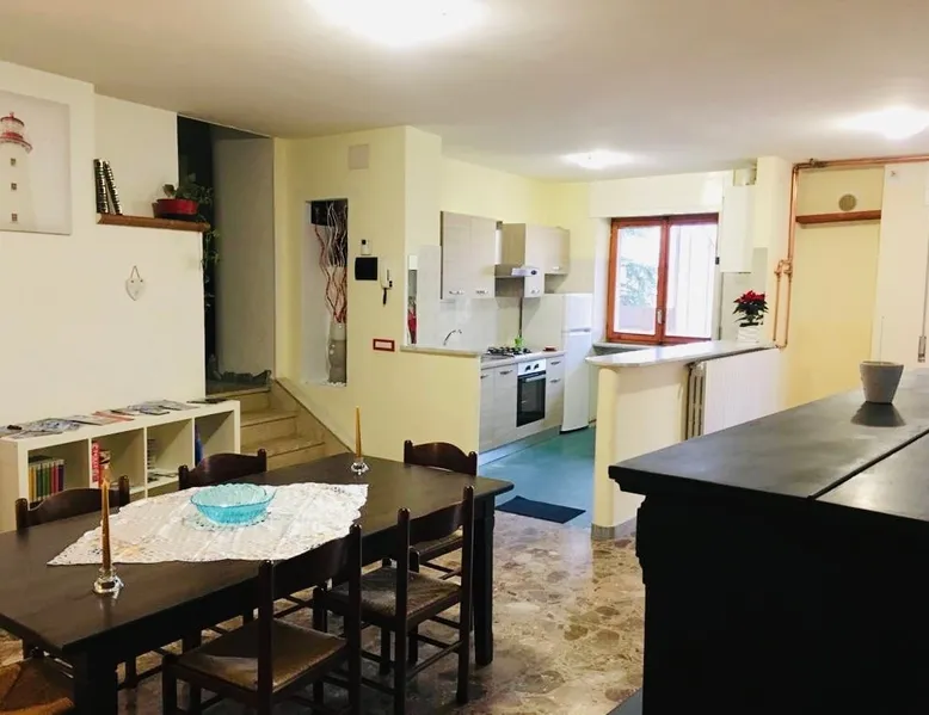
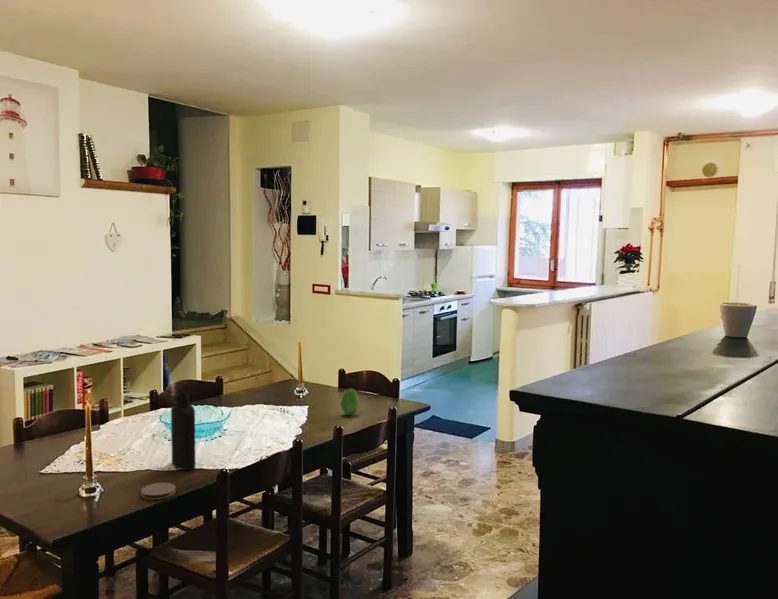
+ coaster [140,482,177,501]
+ fruit [340,387,360,416]
+ bottle [170,392,196,472]
